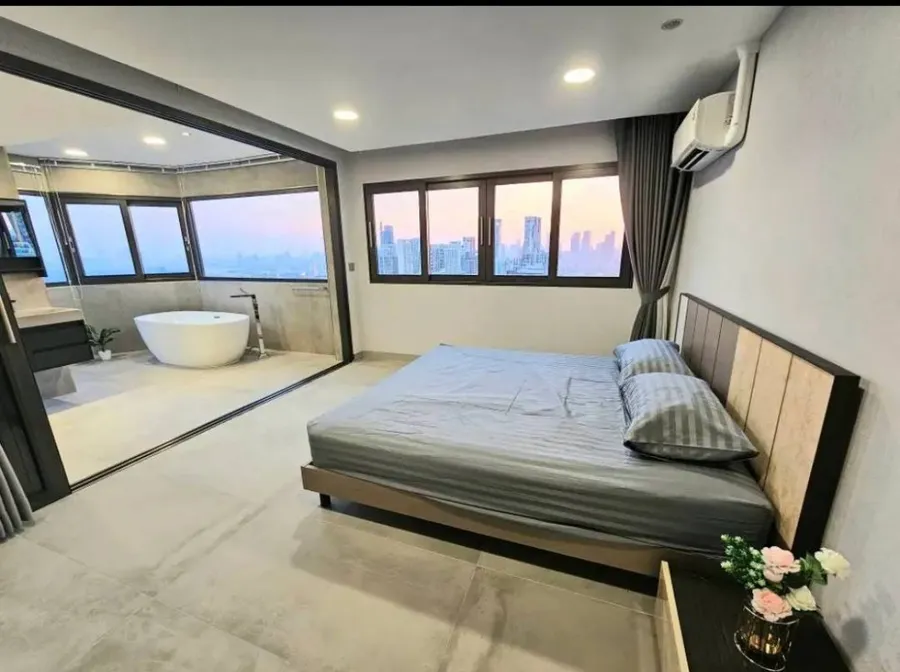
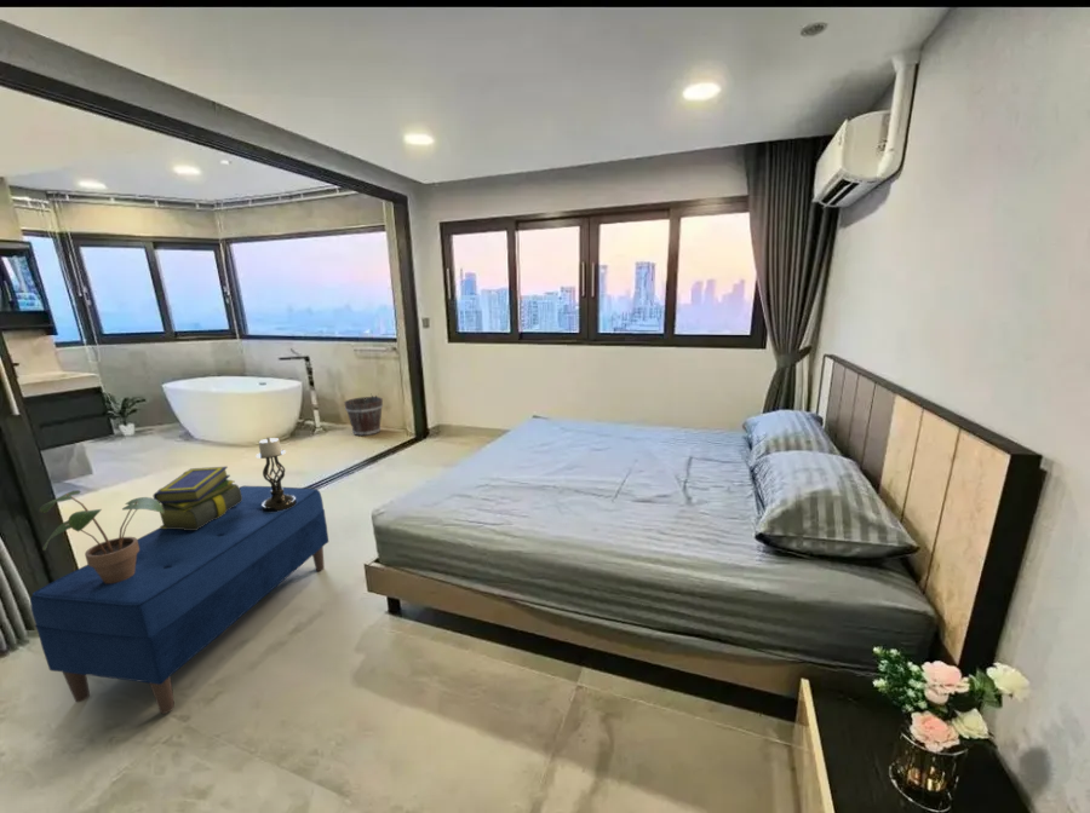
+ potted plant [39,489,164,583]
+ bucket [343,394,384,437]
+ bench [29,485,329,715]
+ candle holder [254,436,297,512]
+ stack of books [153,466,242,530]
